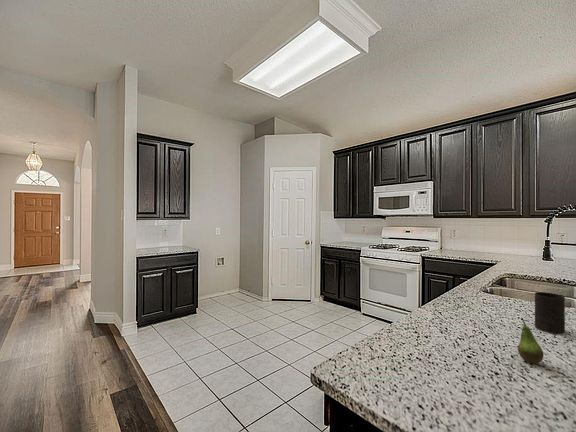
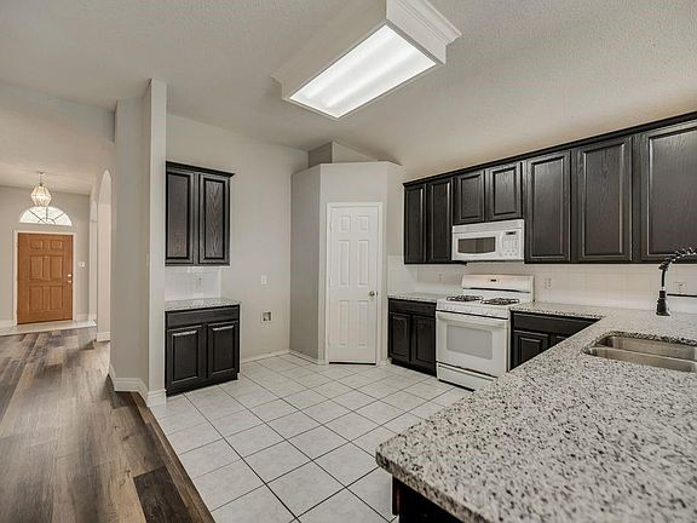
- cup [534,291,566,335]
- fruit [517,317,544,365]
